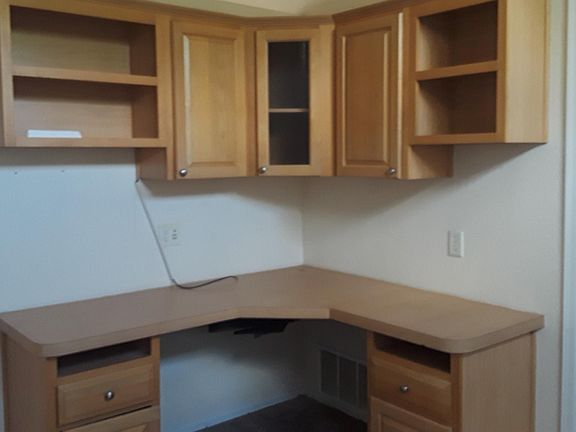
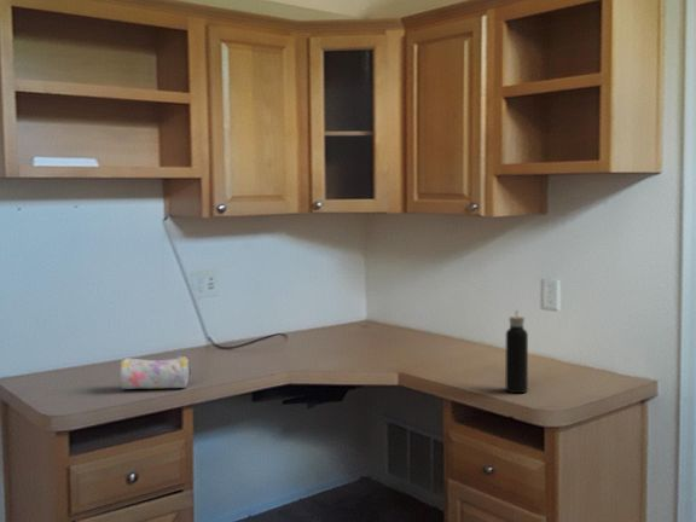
+ pencil case [118,355,192,390]
+ water bottle [505,308,529,394]
